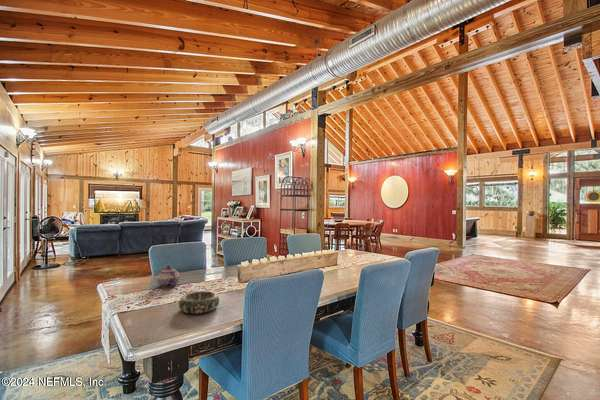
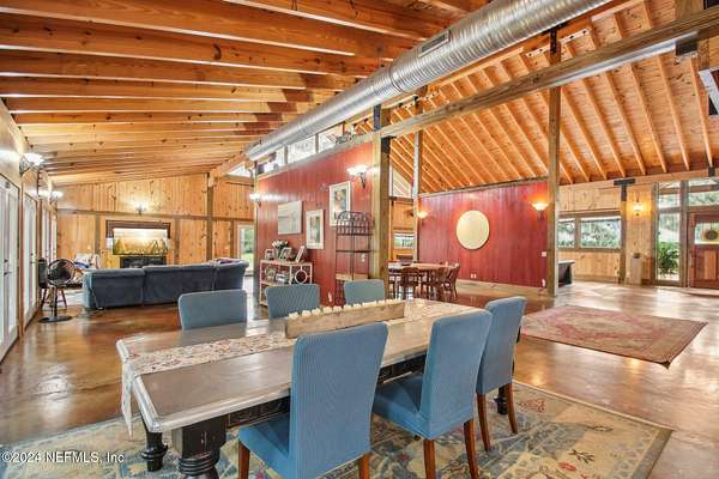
- decorative bowl [178,290,221,315]
- teapot [156,265,180,289]
